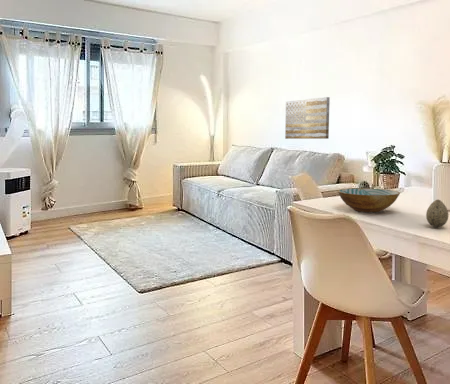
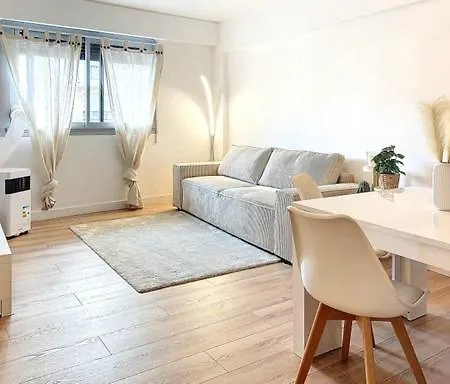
- bowl [337,187,401,213]
- wall art [284,96,331,140]
- decorative egg [425,199,449,228]
